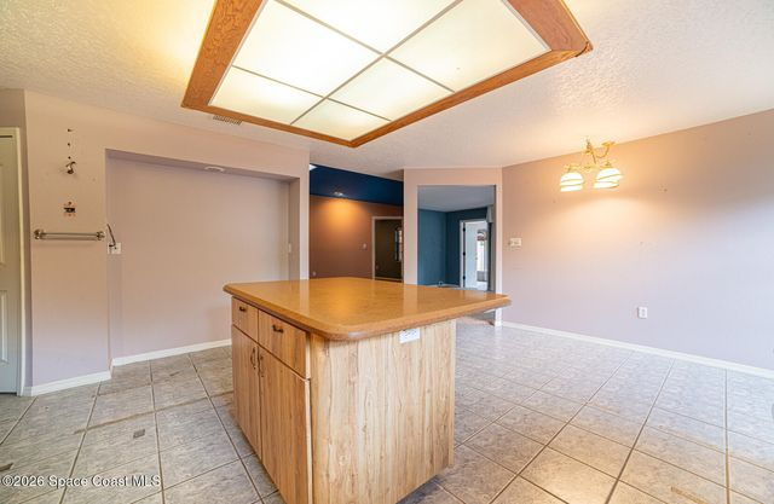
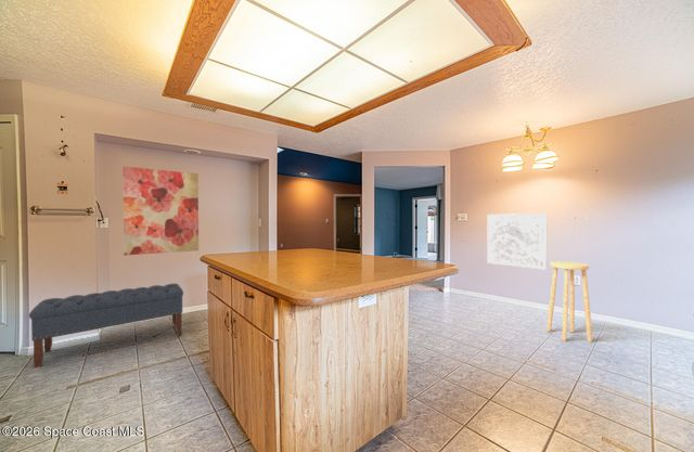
+ bench [28,283,184,369]
+ wall art [486,212,549,271]
+ wall art [121,165,200,256]
+ stool [545,260,593,344]
